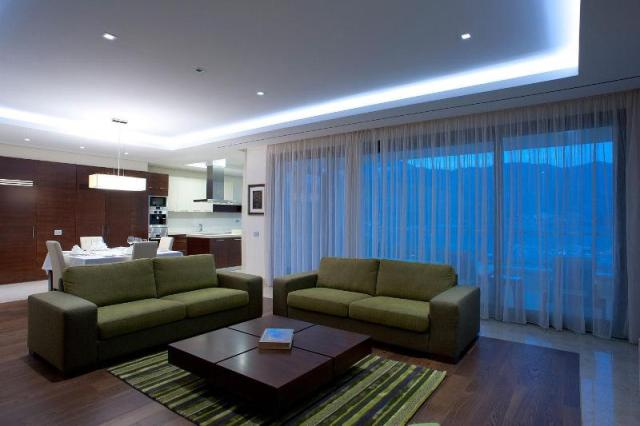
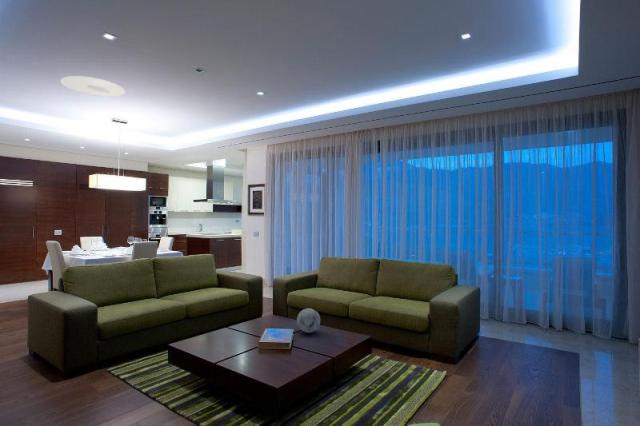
+ decorative orb [296,307,321,334]
+ ceiling light [60,75,127,98]
